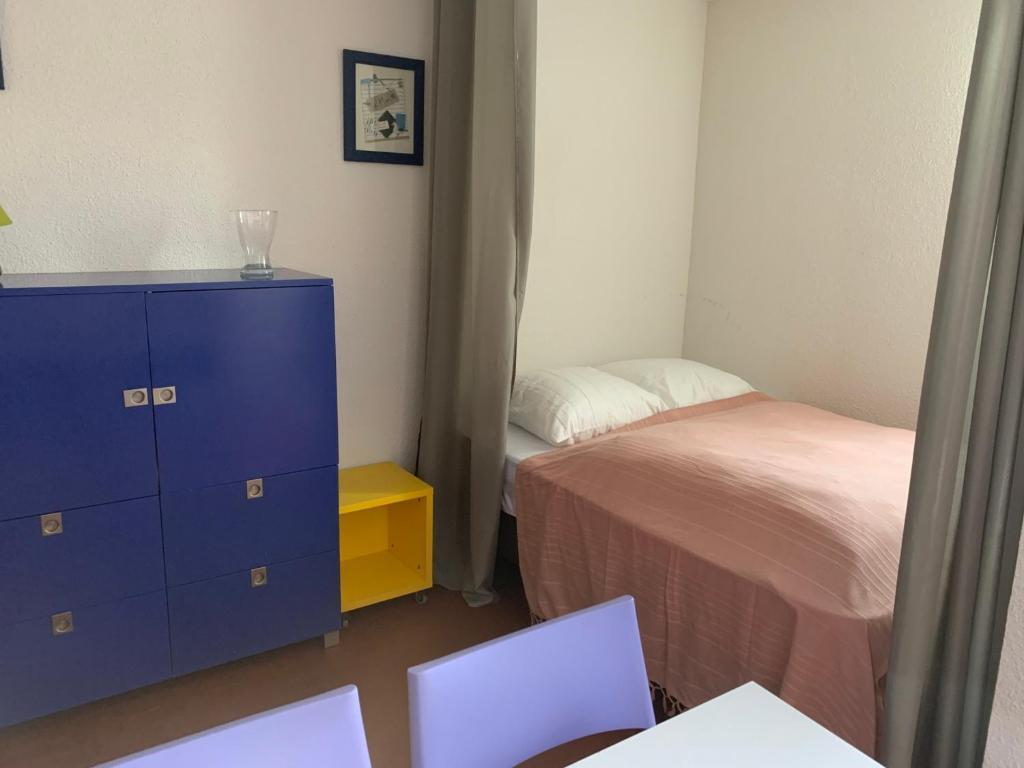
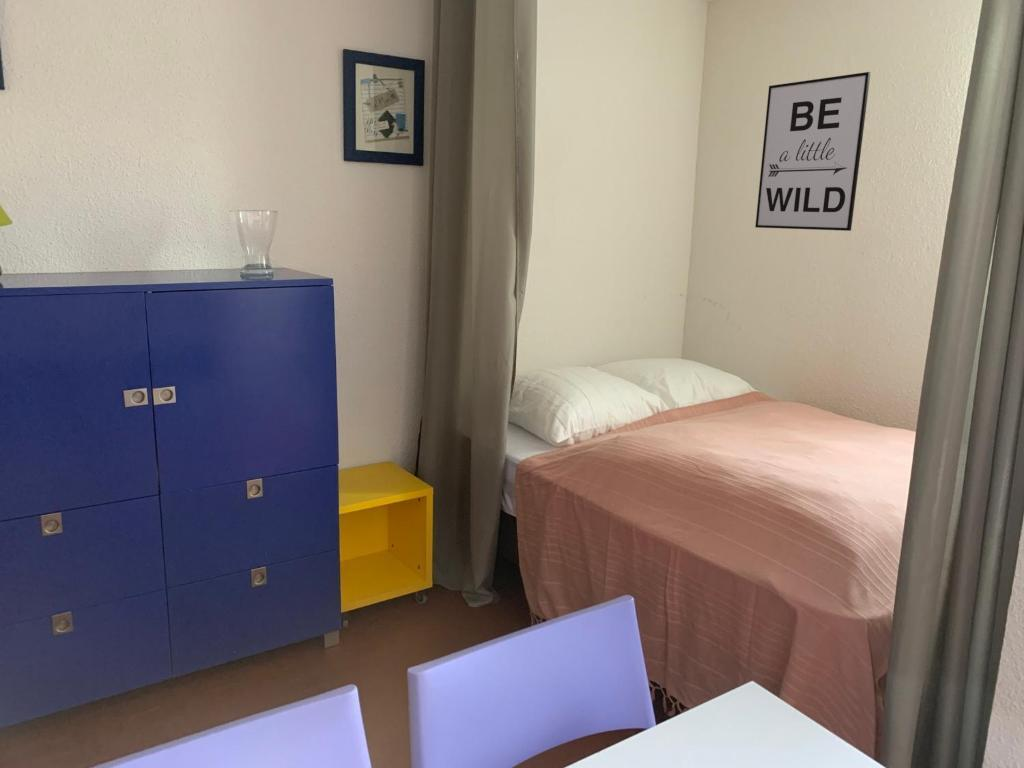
+ wall art [754,71,871,232]
